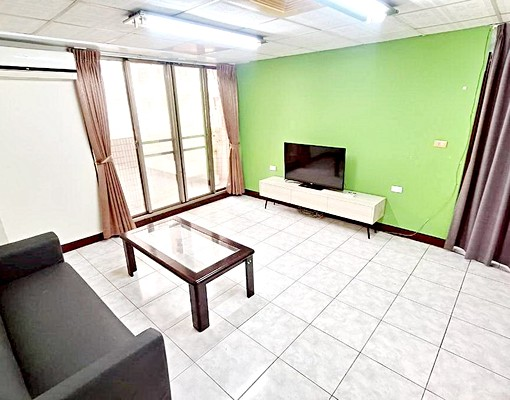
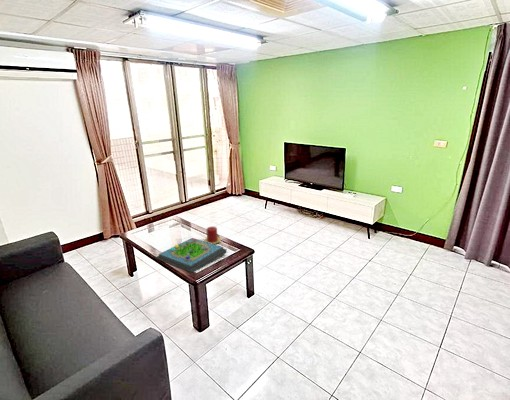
+ candle [203,226,222,244]
+ board game [155,237,228,274]
